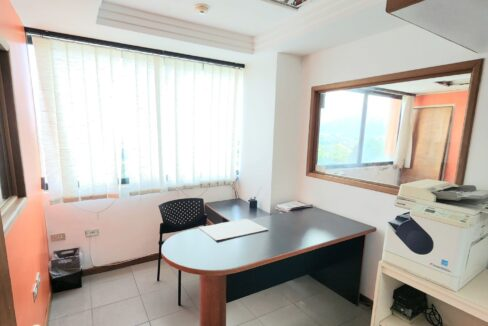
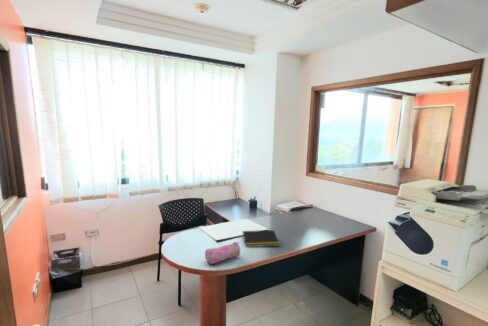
+ notepad [241,229,280,248]
+ pencil case [204,241,241,265]
